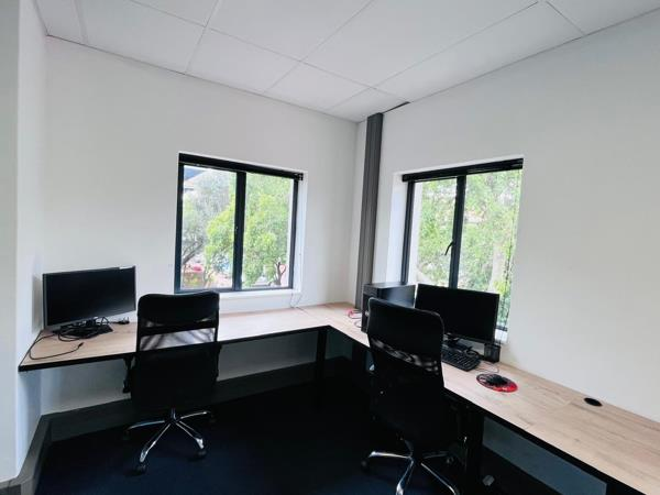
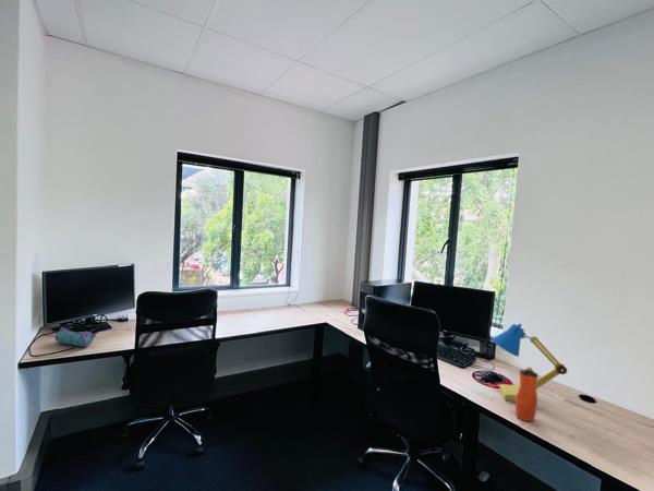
+ desk lamp [491,323,568,403]
+ pencil case [53,326,97,348]
+ water bottle [514,366,538,422]
